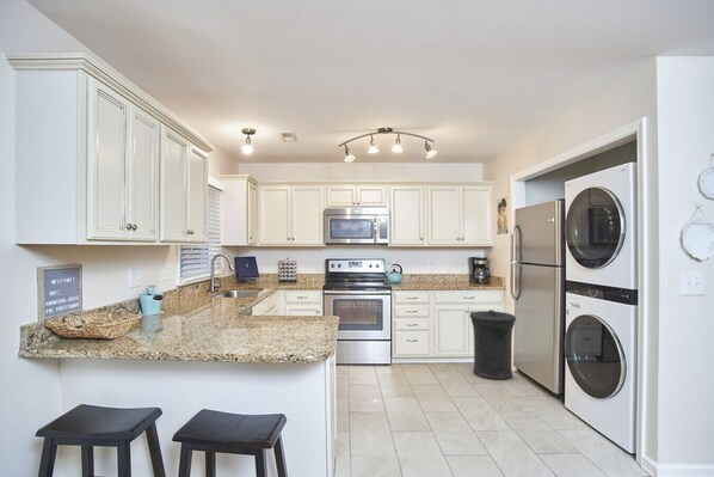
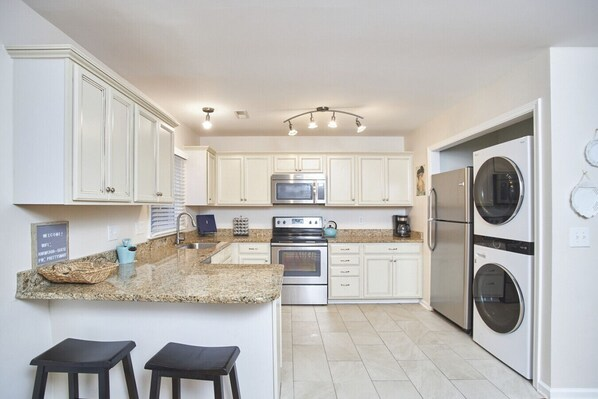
- trash can [468,308,517,381]
